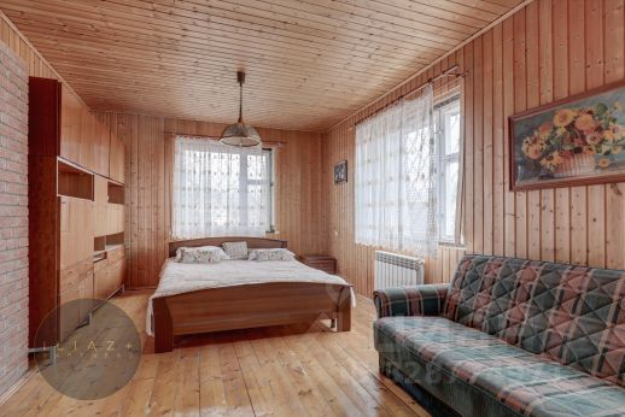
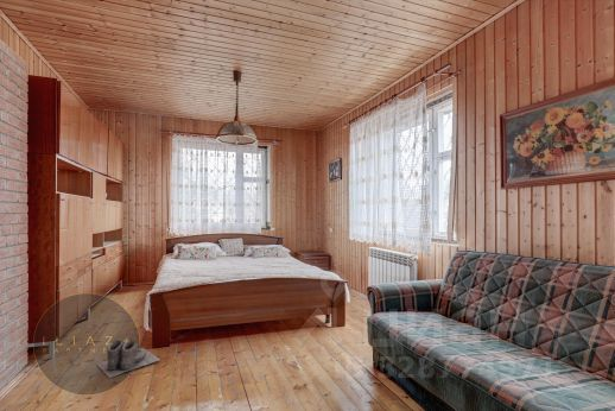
+ boots [96,337,160,379]
